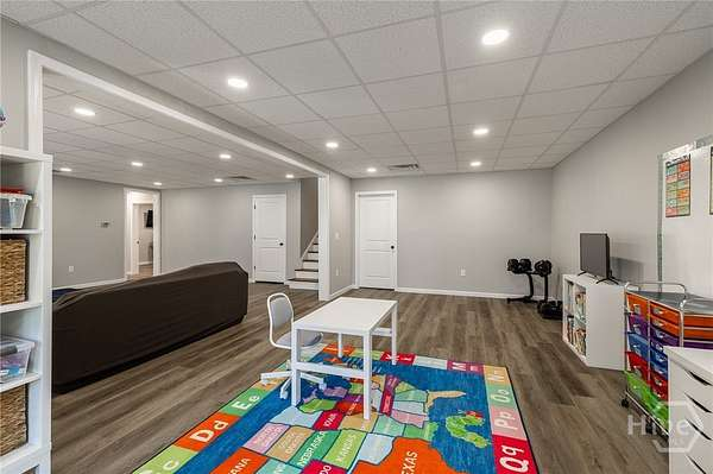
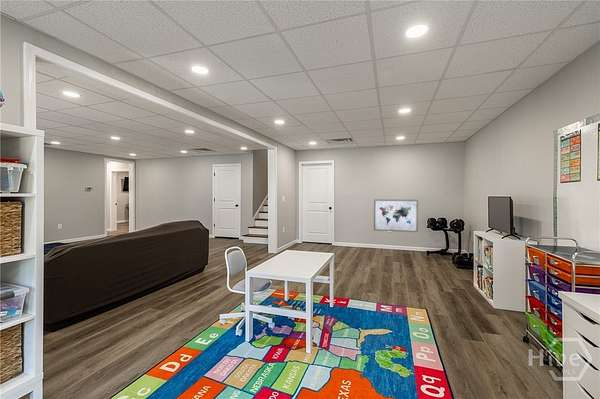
+ wall art [373,198,419,233]
